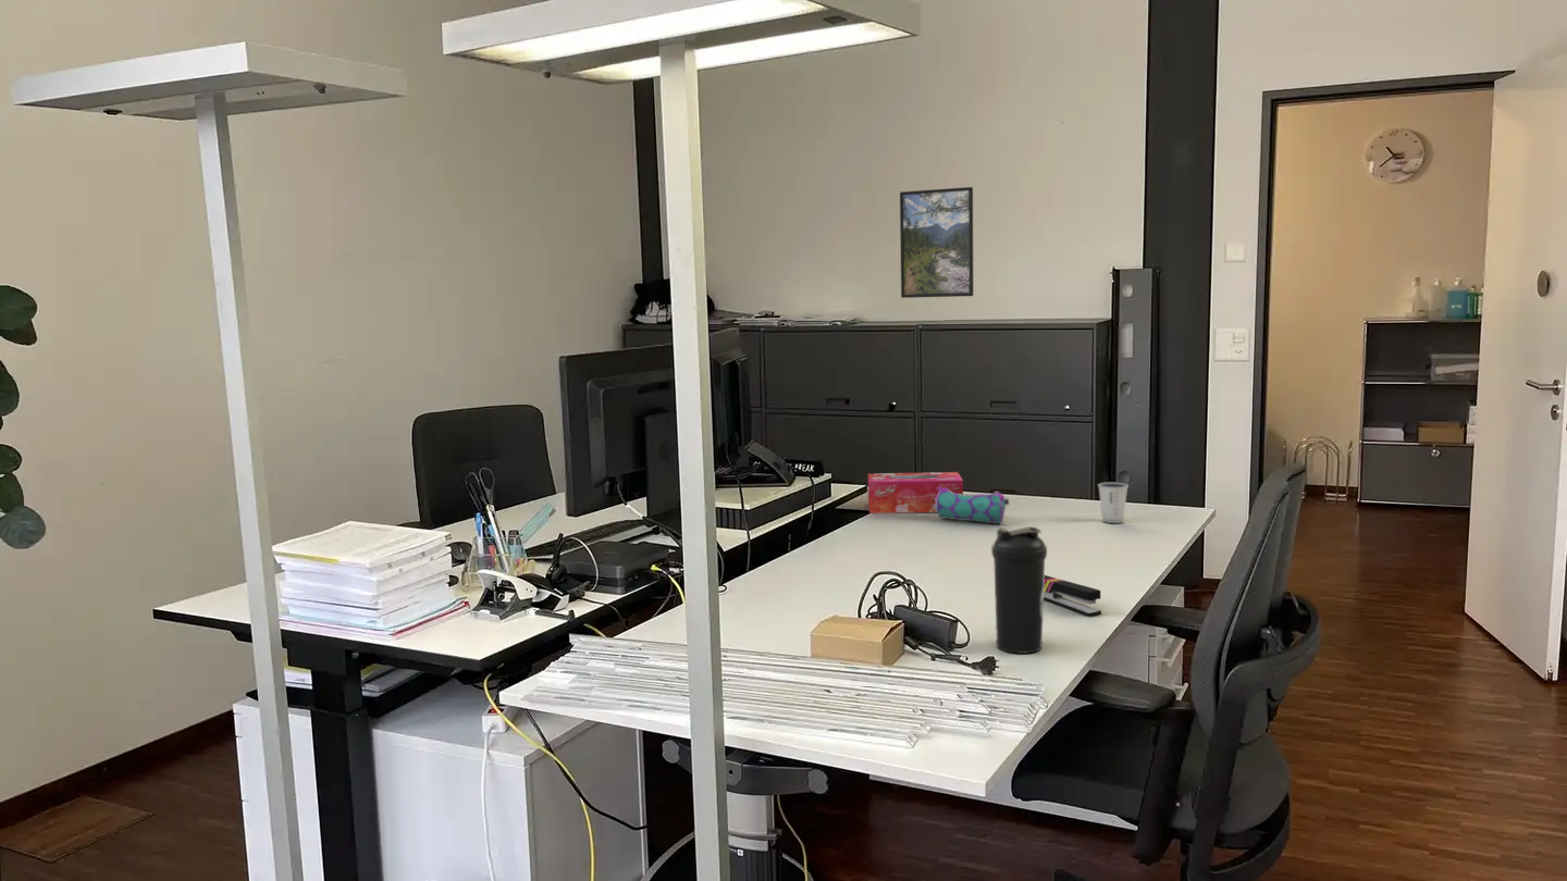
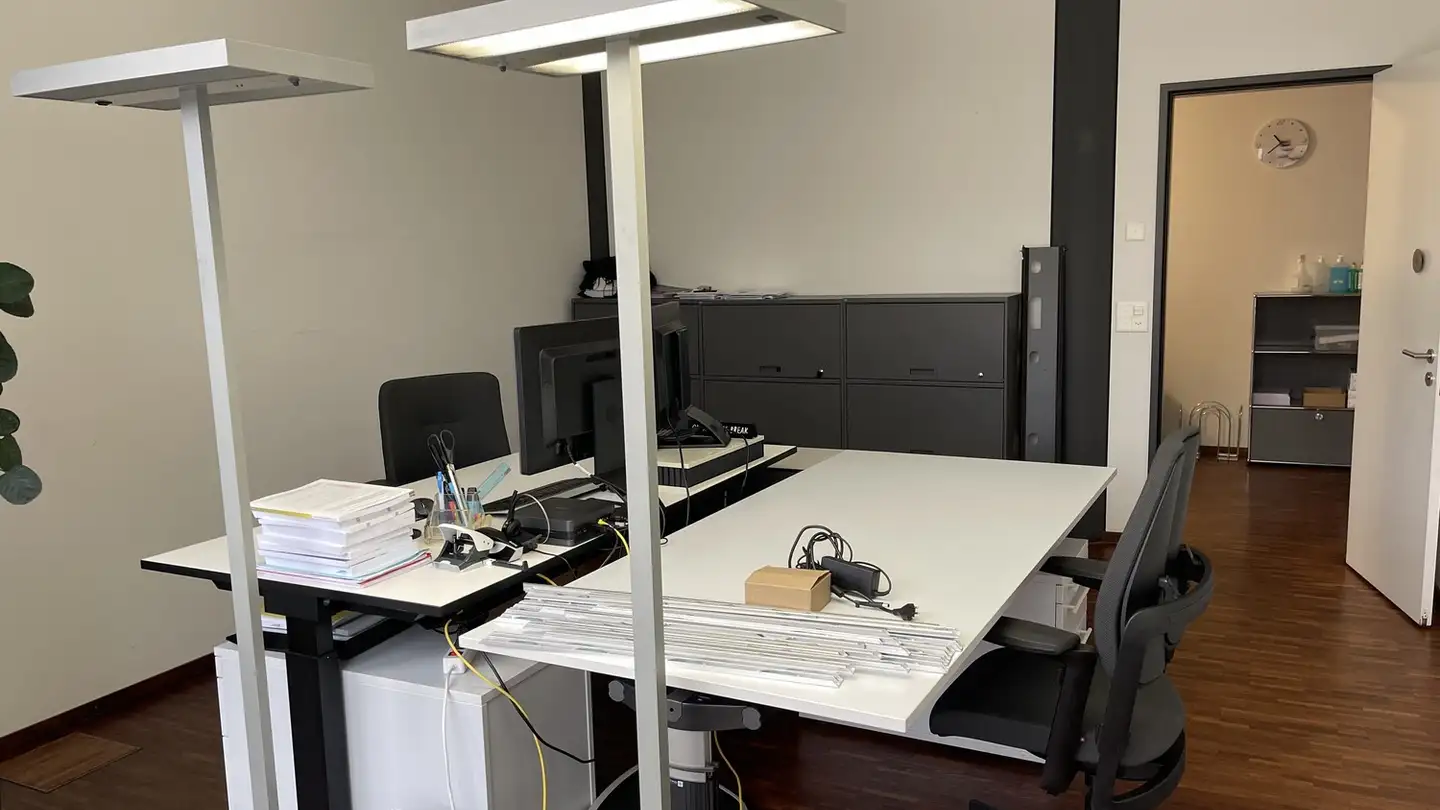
- pencil case [936,487,1010,524]
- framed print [899,186,974,299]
- water bottle [990,525,1048,655]
- dixie cup [1097,482,1130,524]
- tissue box [867,471,964,514]
- stapler [1044,574,1102,617]
